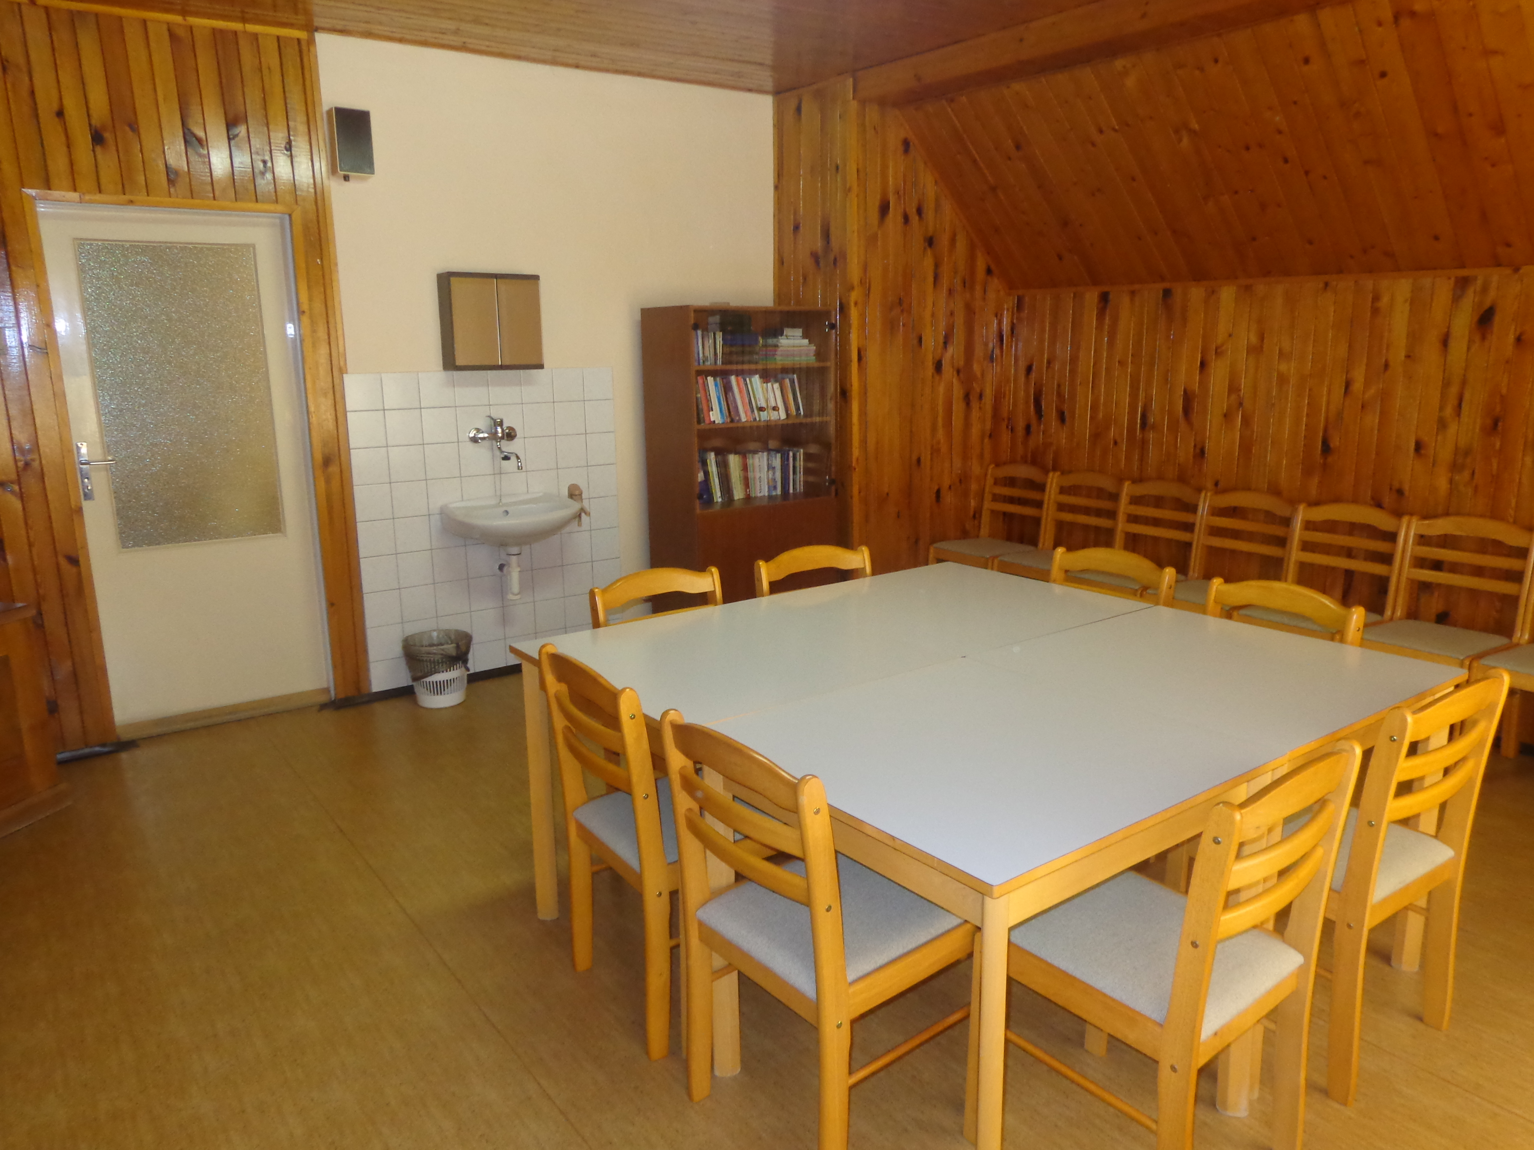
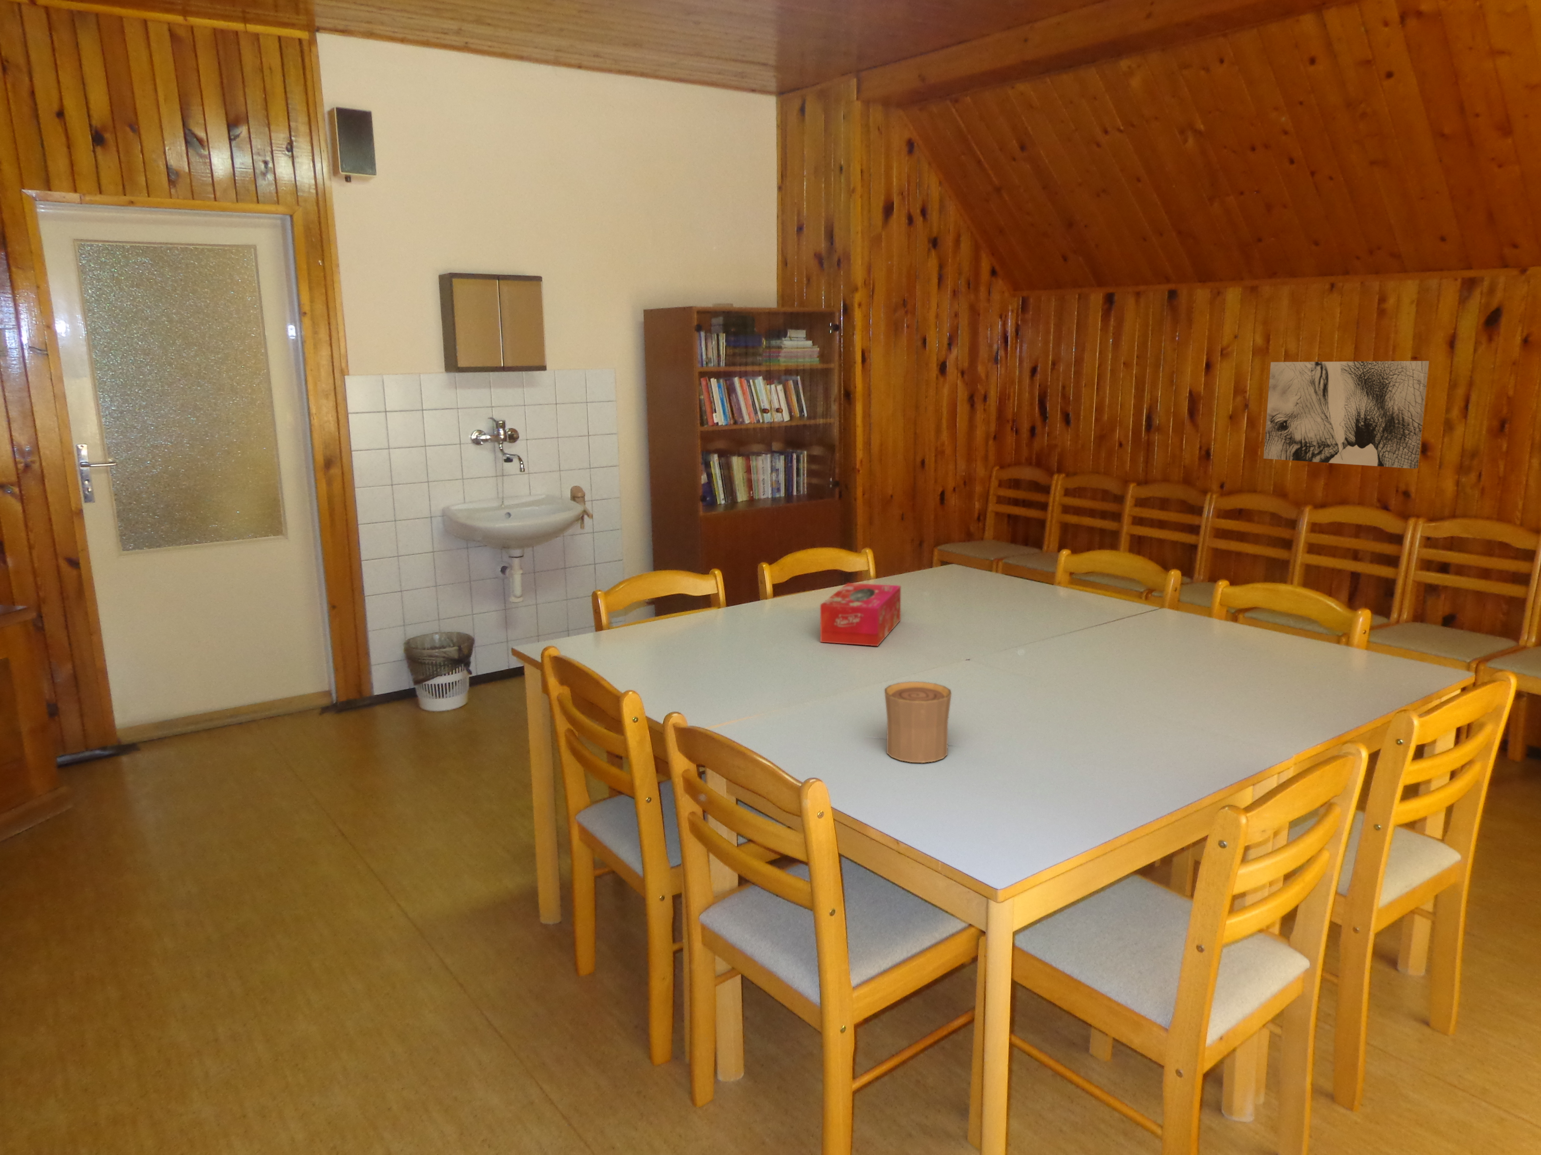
+ wall art [1263,360,1429,470]
+ cup [885,681,953,763]
+ tissue box [820,582,902,647]
